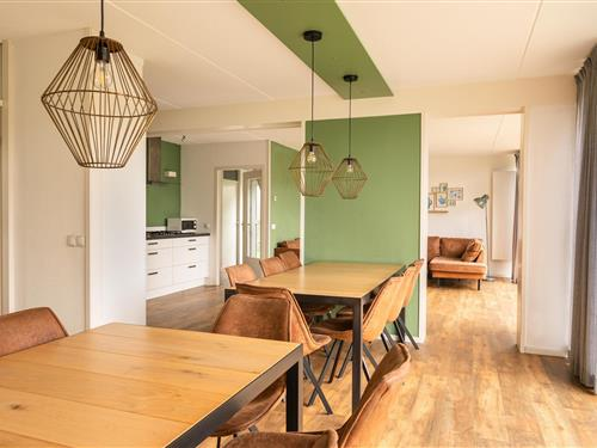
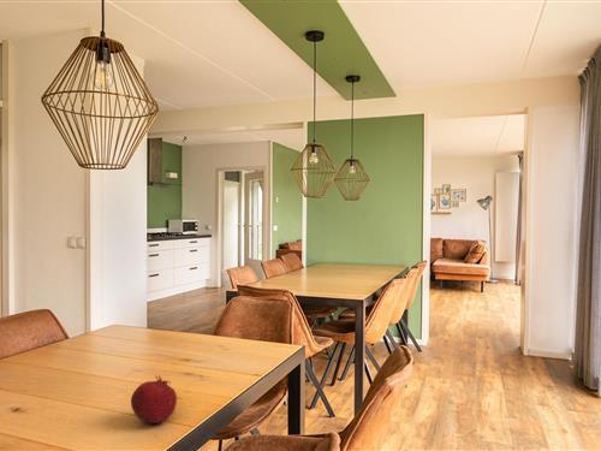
+ fruit [130,374,178,425]
